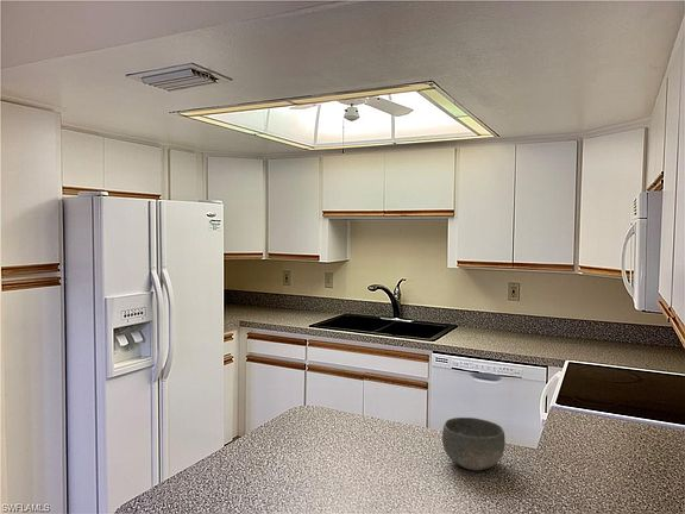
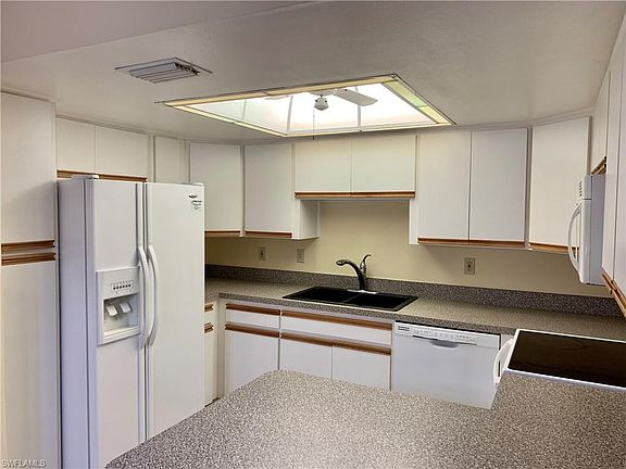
- bowl [441,416,507,471]
